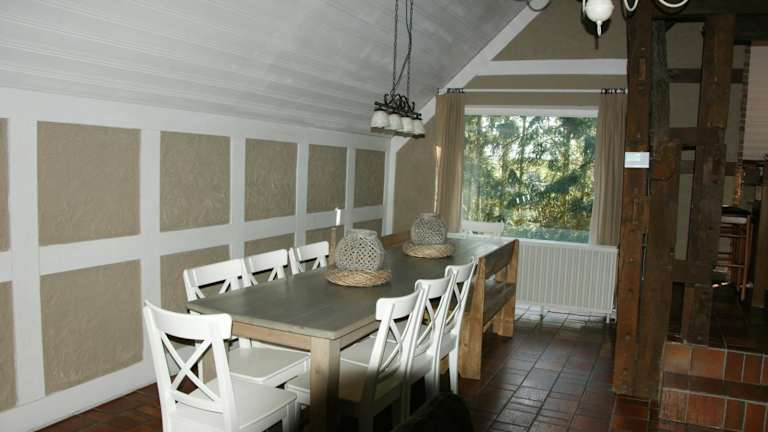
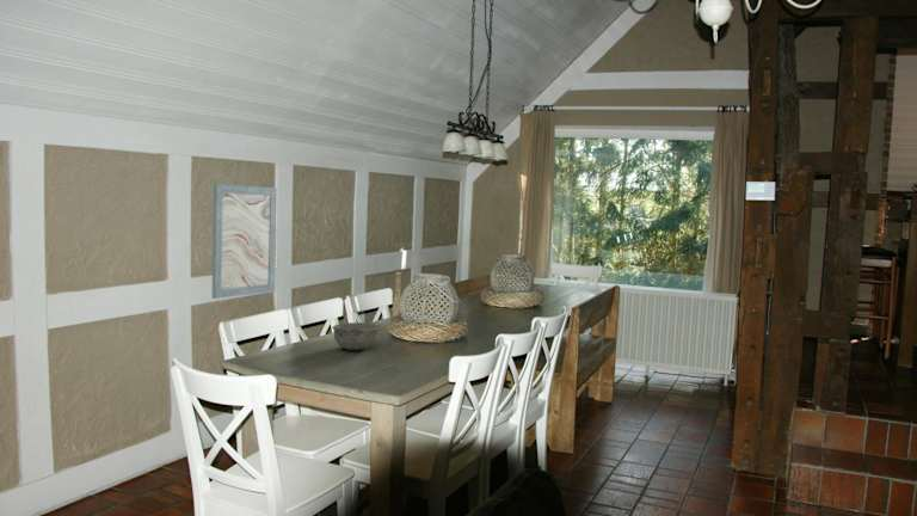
+ bowl [332,321,382,351]
+ wall art [211,183,278,300]
